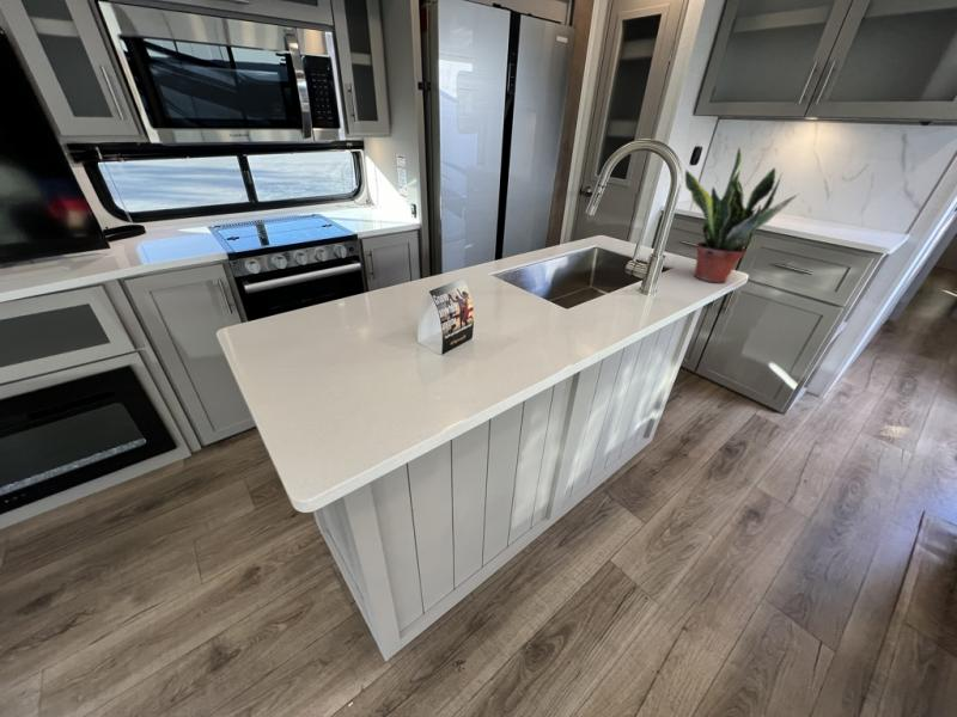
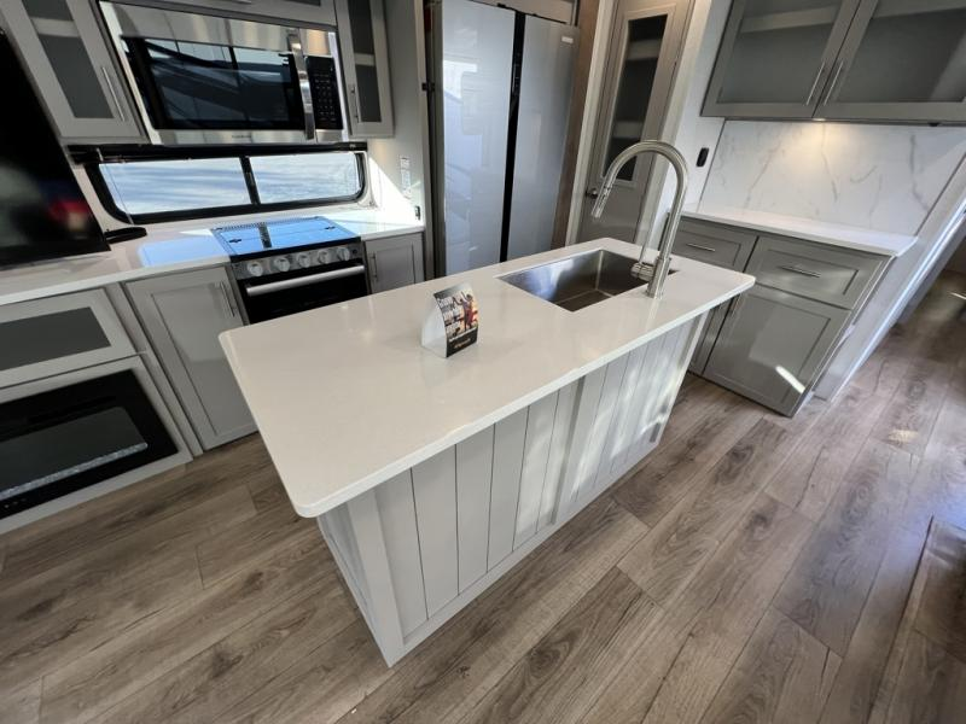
- potted plant [684,146,799,284]
